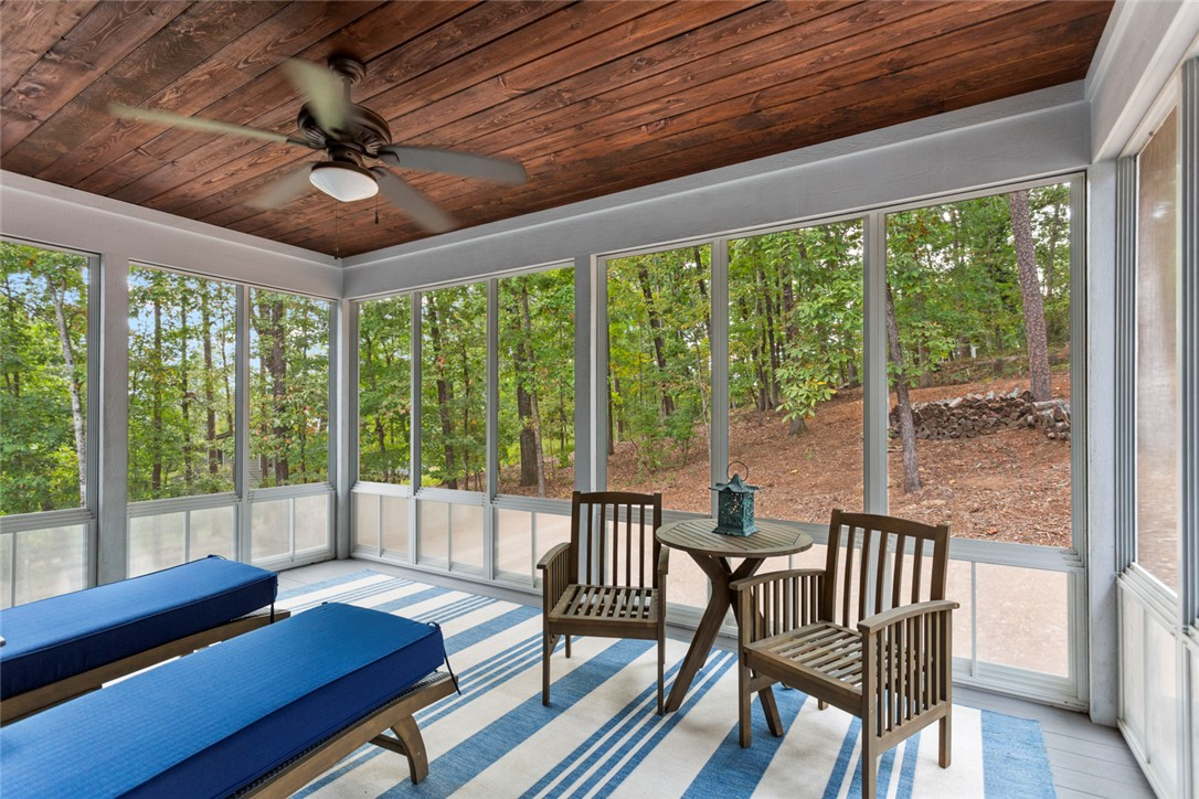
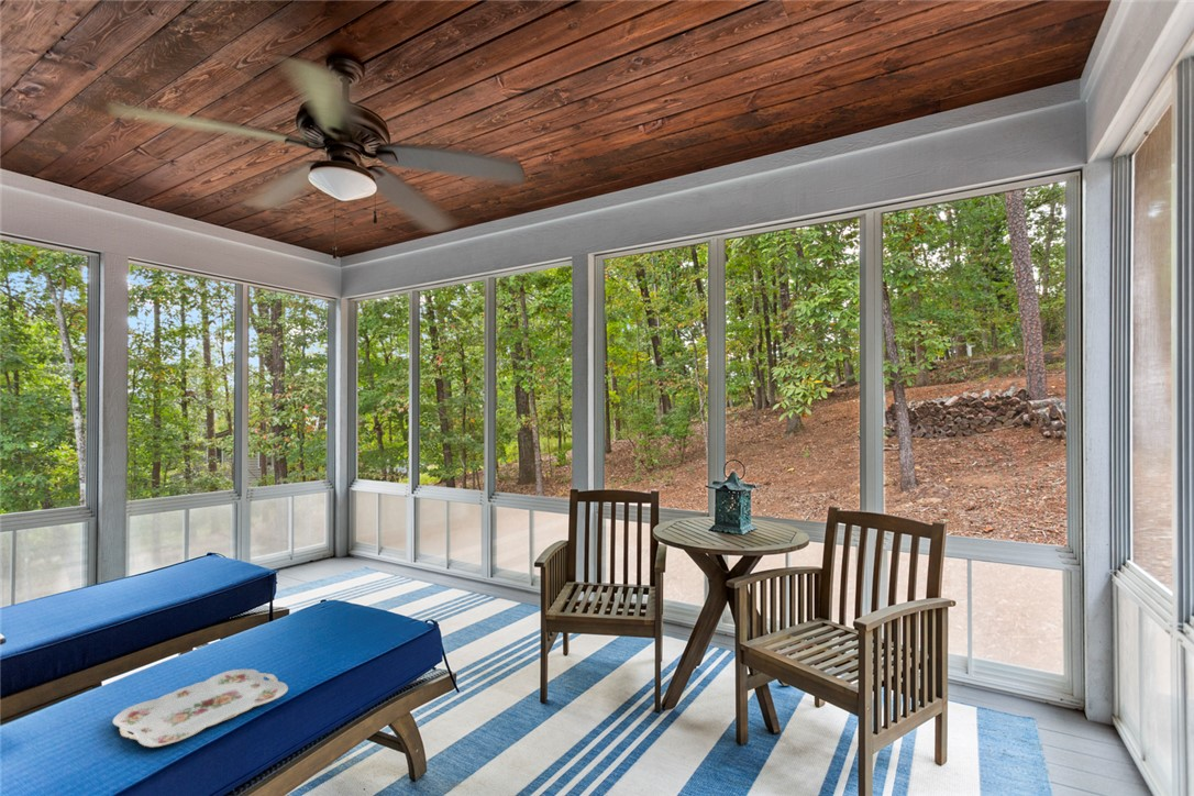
+ serving tray [111,668,289,749]
